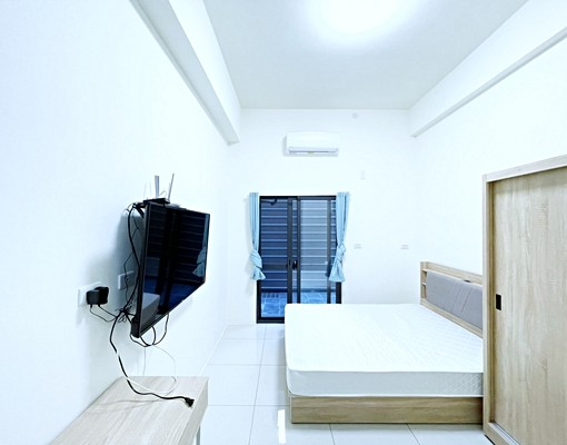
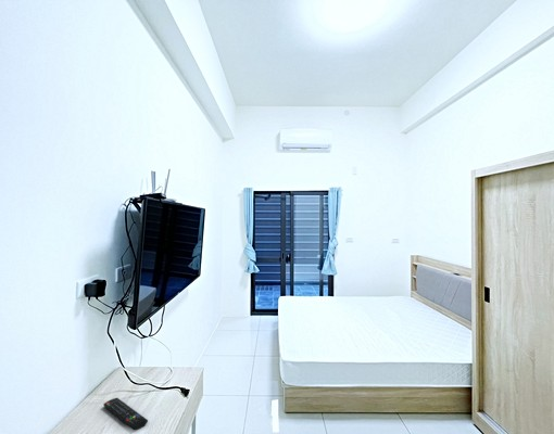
+ remote control [102,397,149,431]
